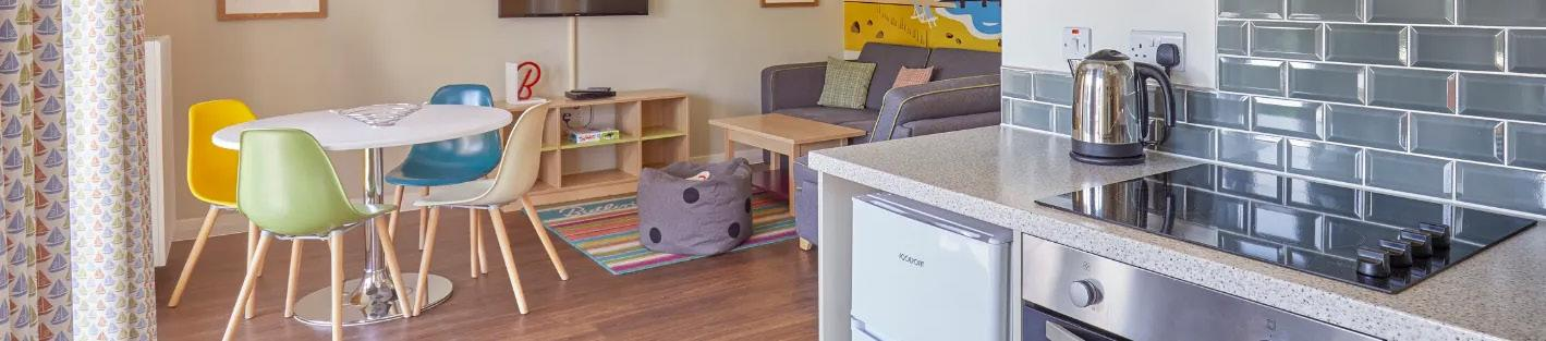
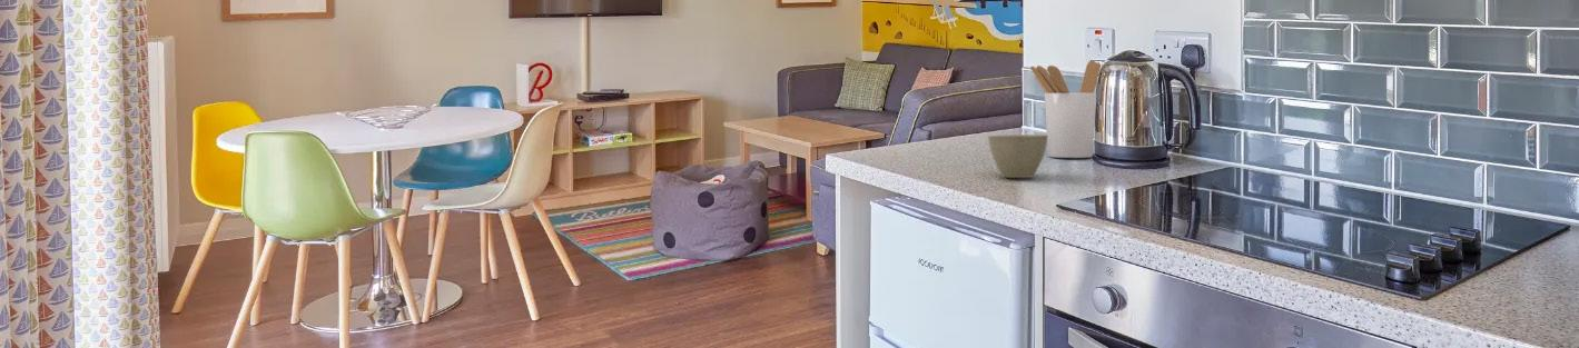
+ flower pot [987,133,1048,179]
+ utensil holder [1029,60,1102,159]
